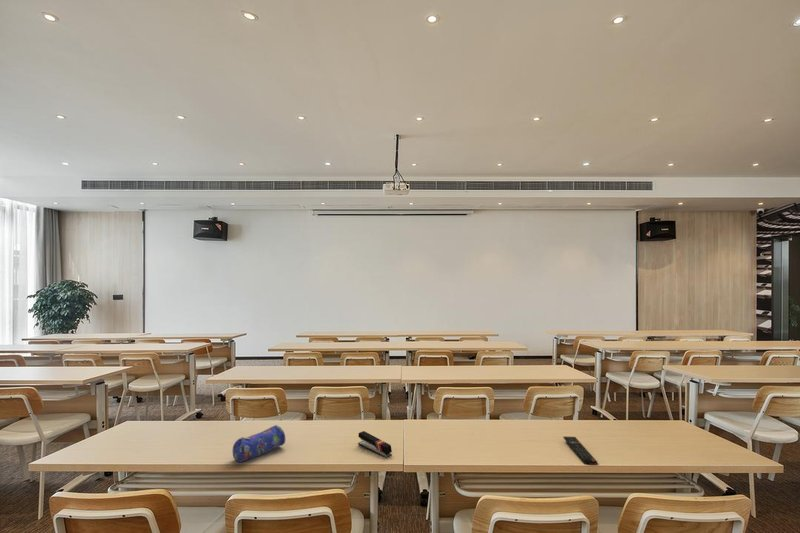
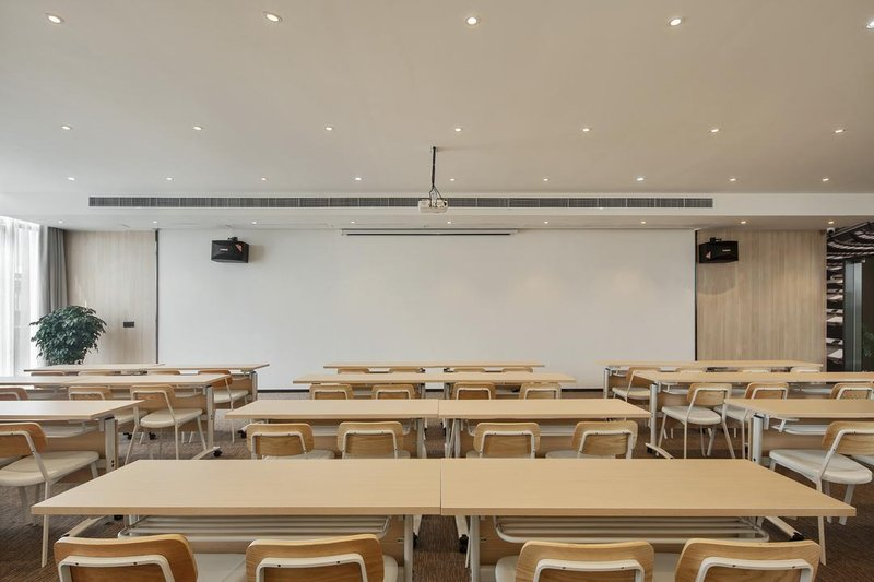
- stapler [357,430,393,459]
- remote control [562,435,598,466]
- pencil case [232,424,286,463]
